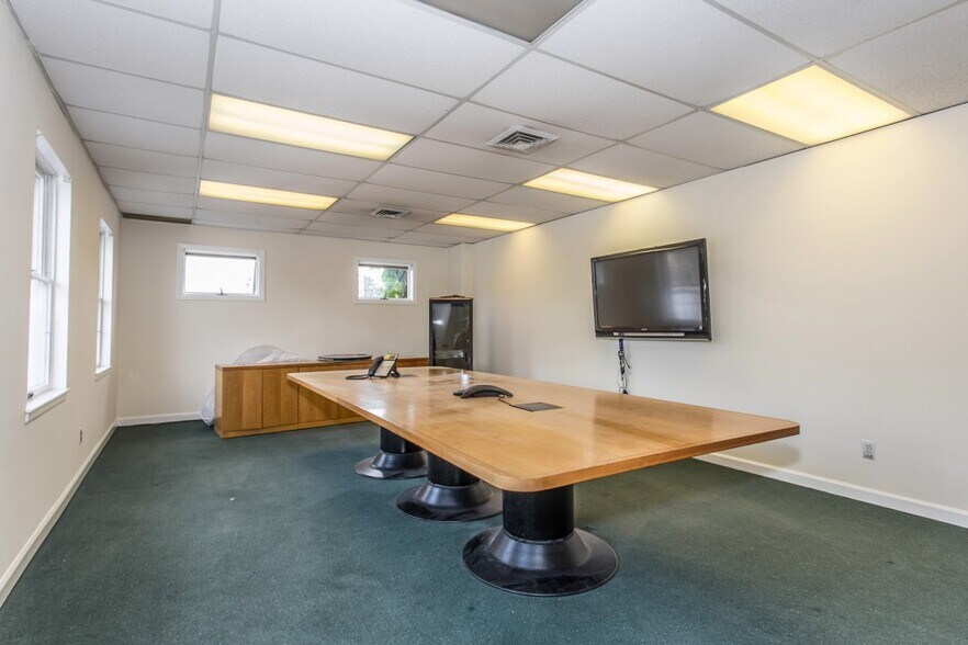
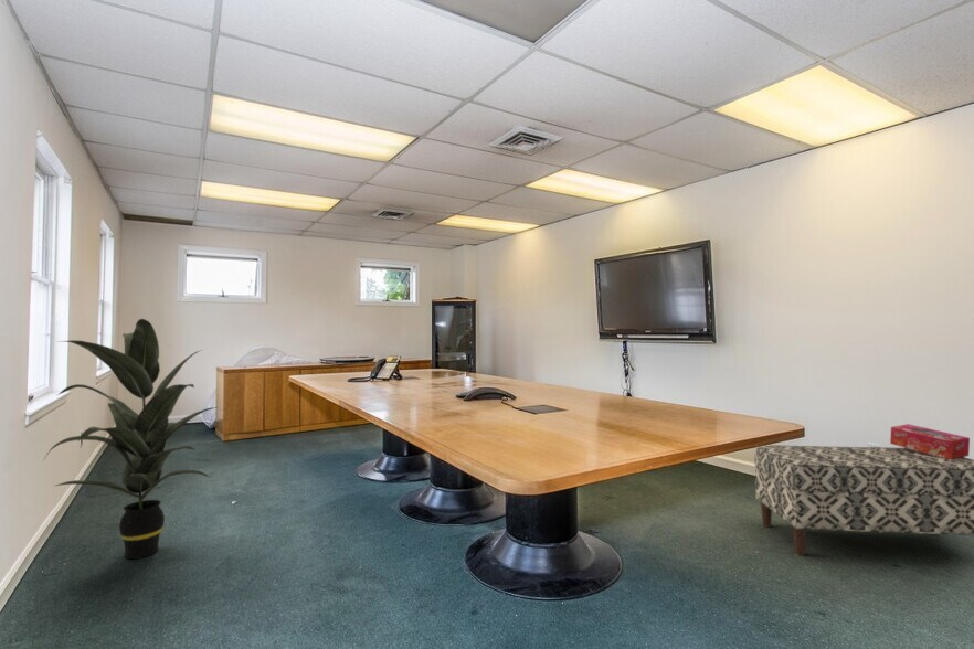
+ indoor plant [42,318,218,560]
+ tissue box [889,423,971,460]
+ bench [753,444,974,557]
